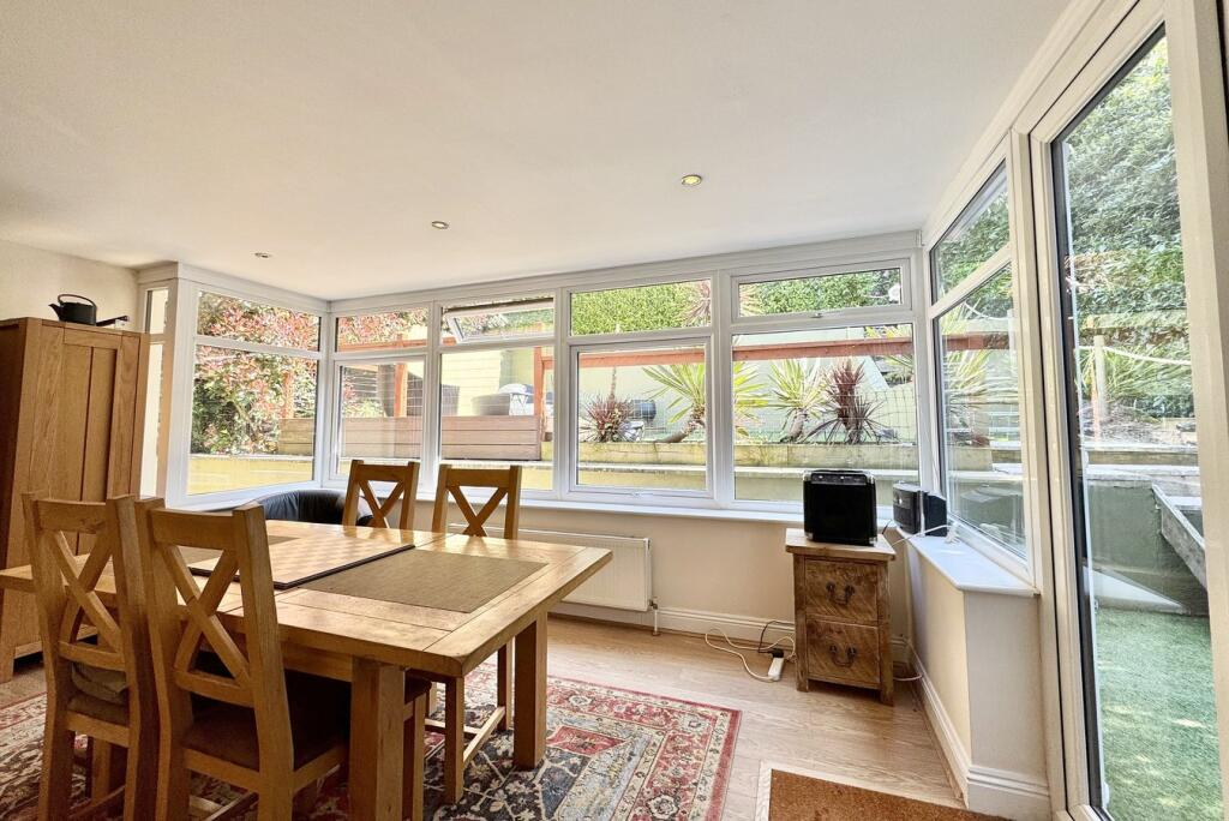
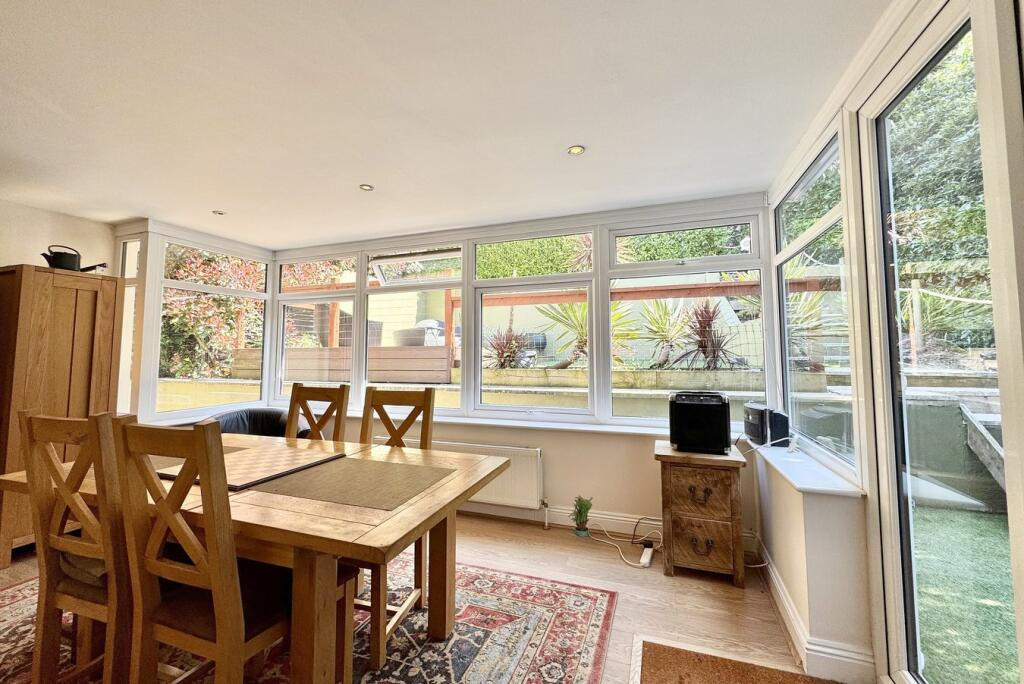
+ potted plant [567,494,594,538]
